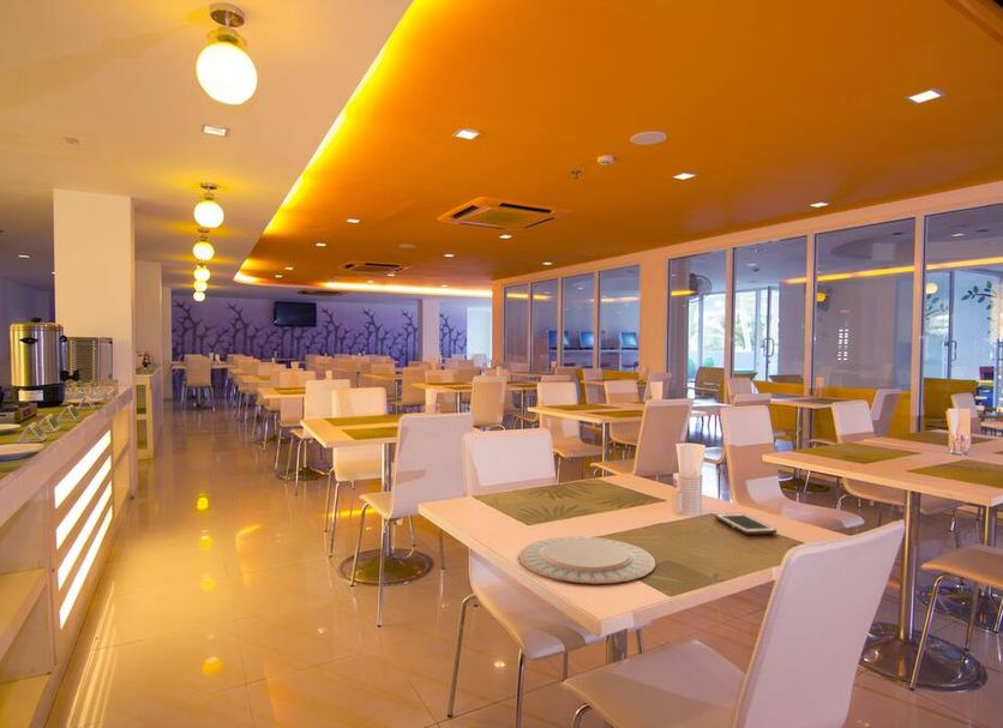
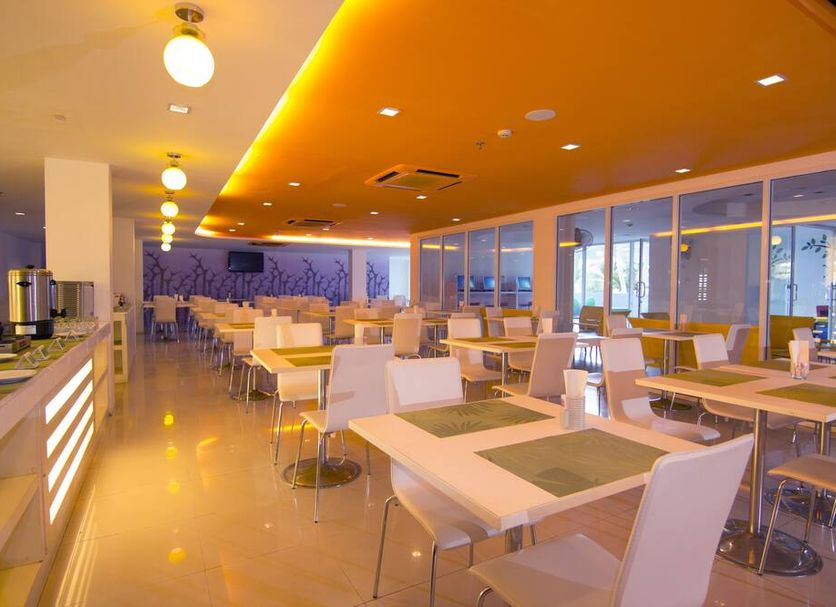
- cell phone [714,512,777,536]
- chinaware [517,535,656,585]
